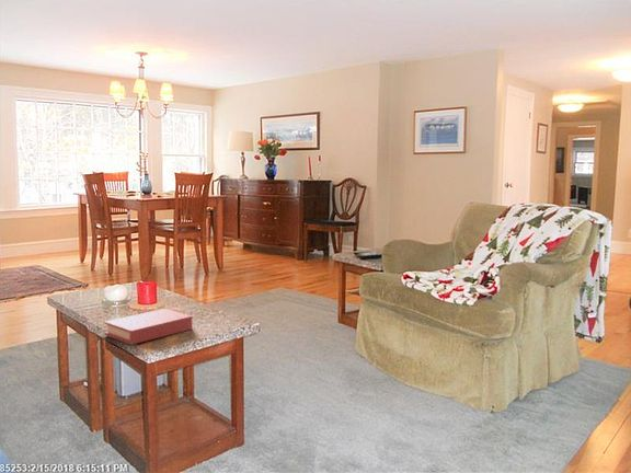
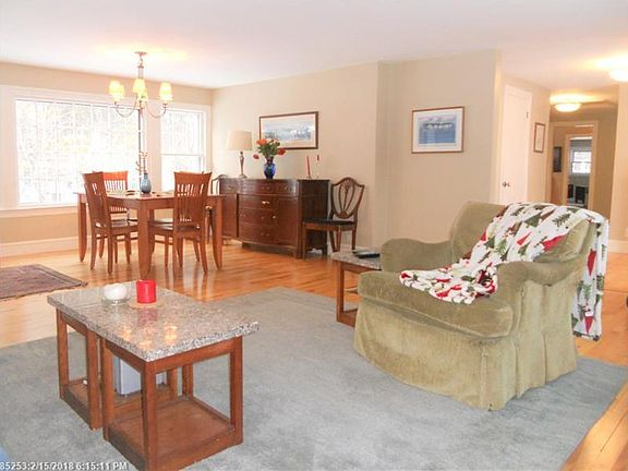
- book [103,308,193,346]
